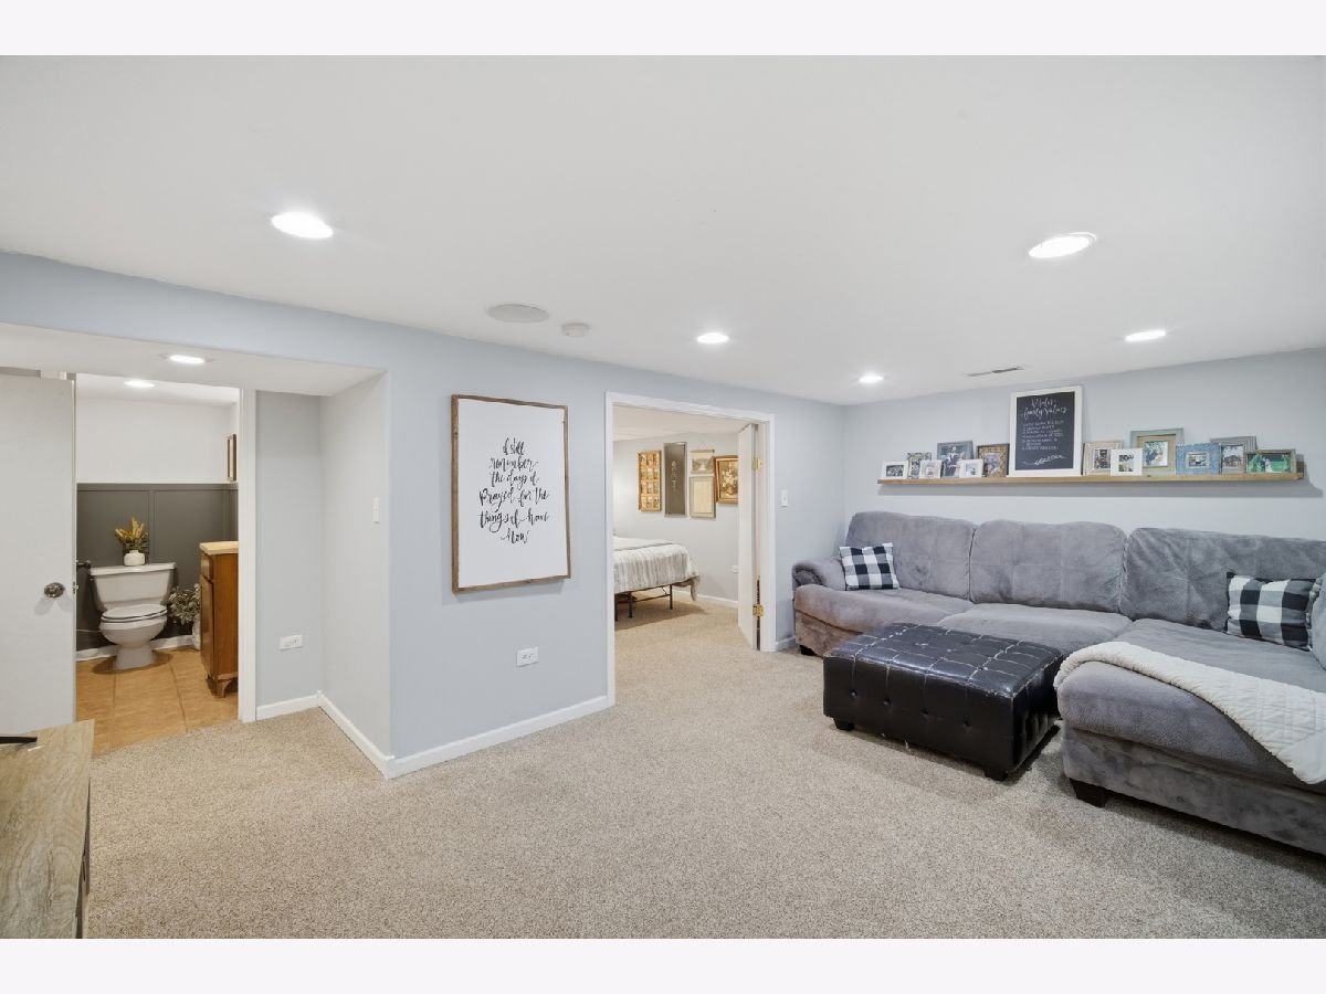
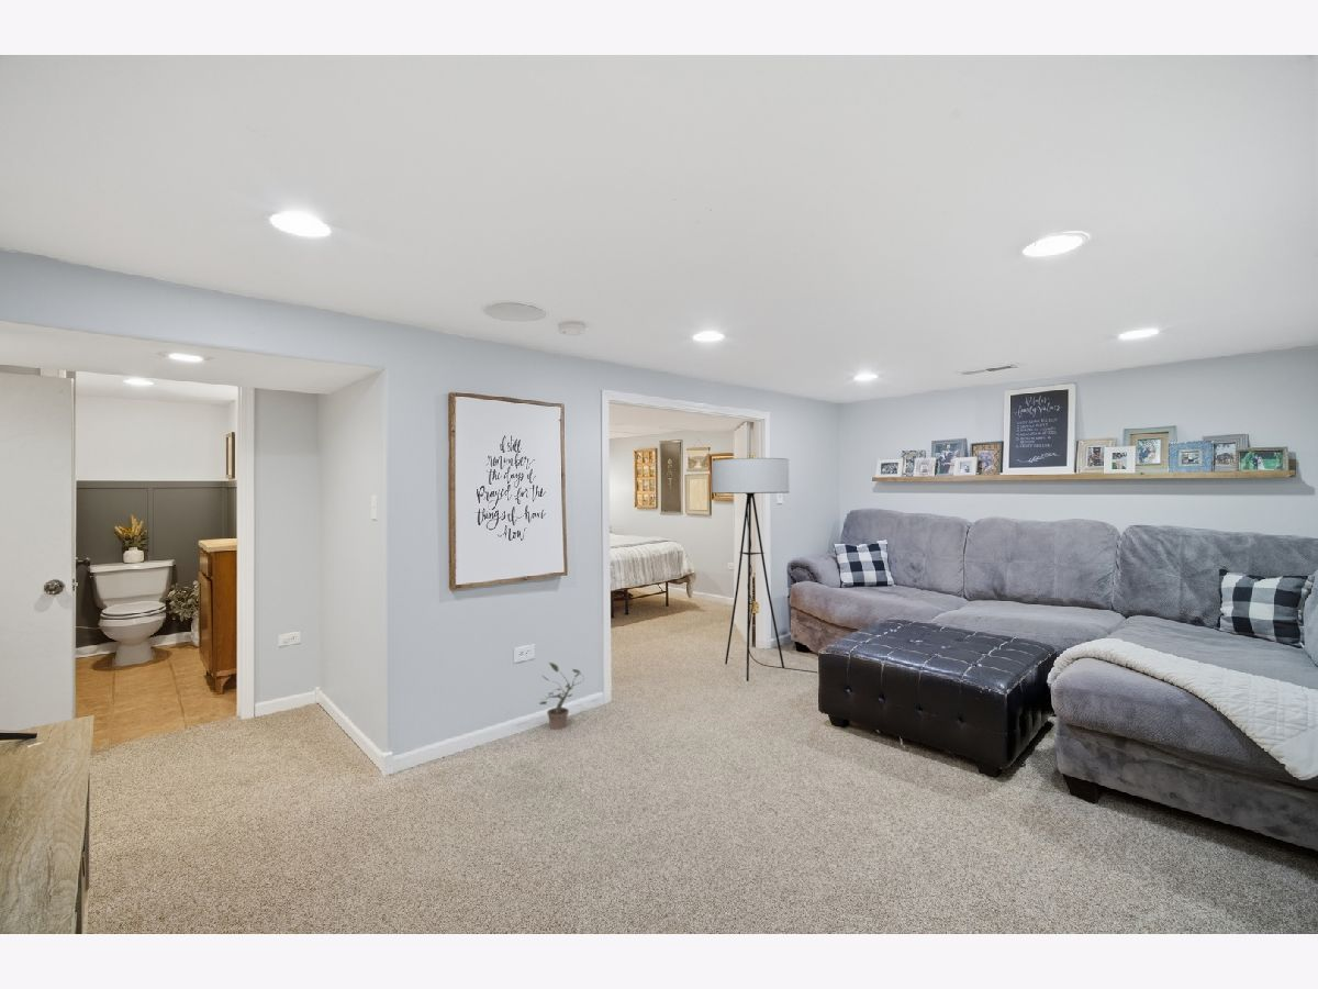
+ floor lamp [711,457,818,682]
+ potted plant [538,662,585,731]
